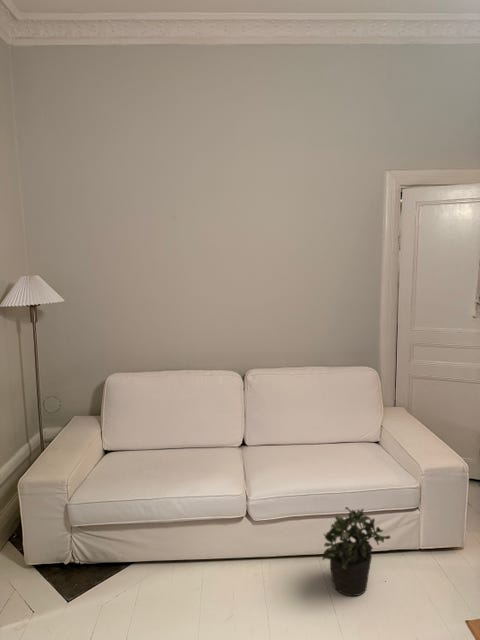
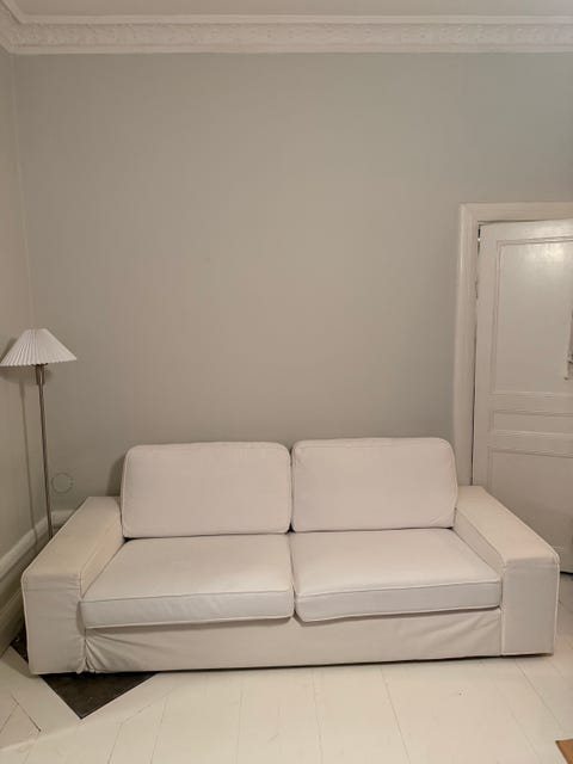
- potted plant [321,506,392,597]
